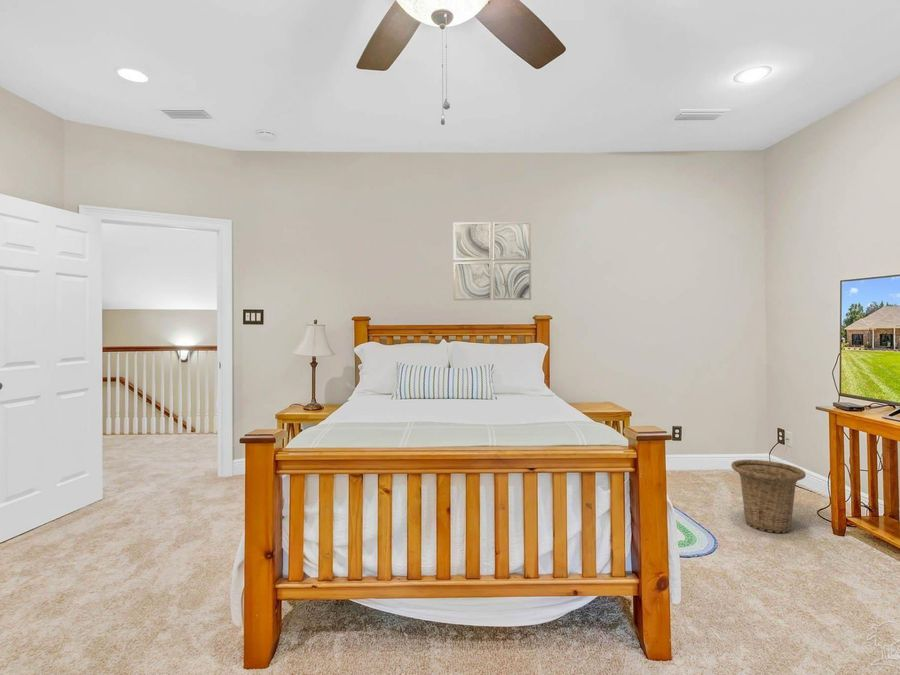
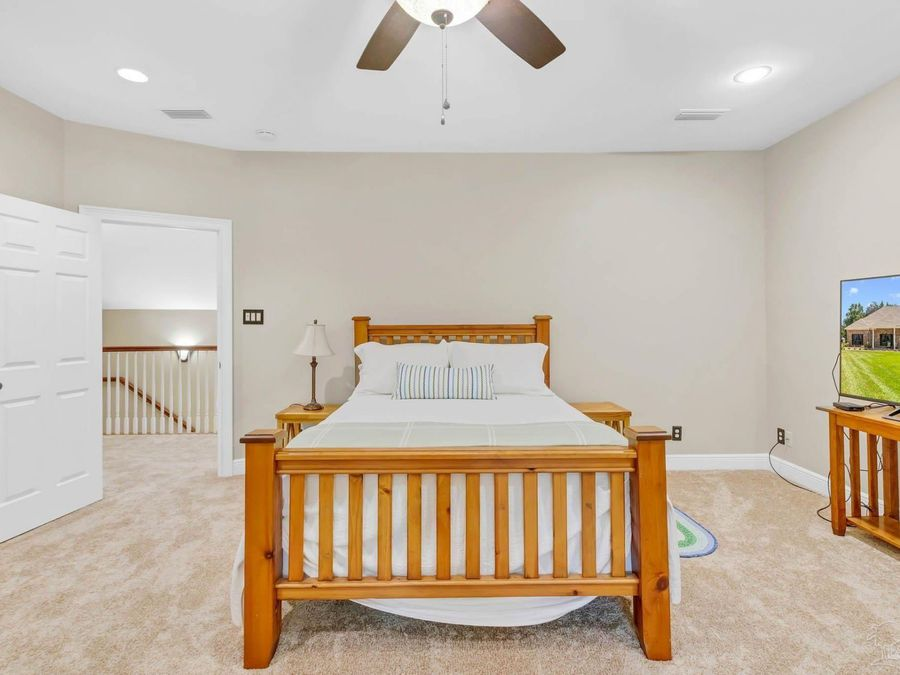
- wall art [452,221,532,301]
- basket [730,459,807,534]
